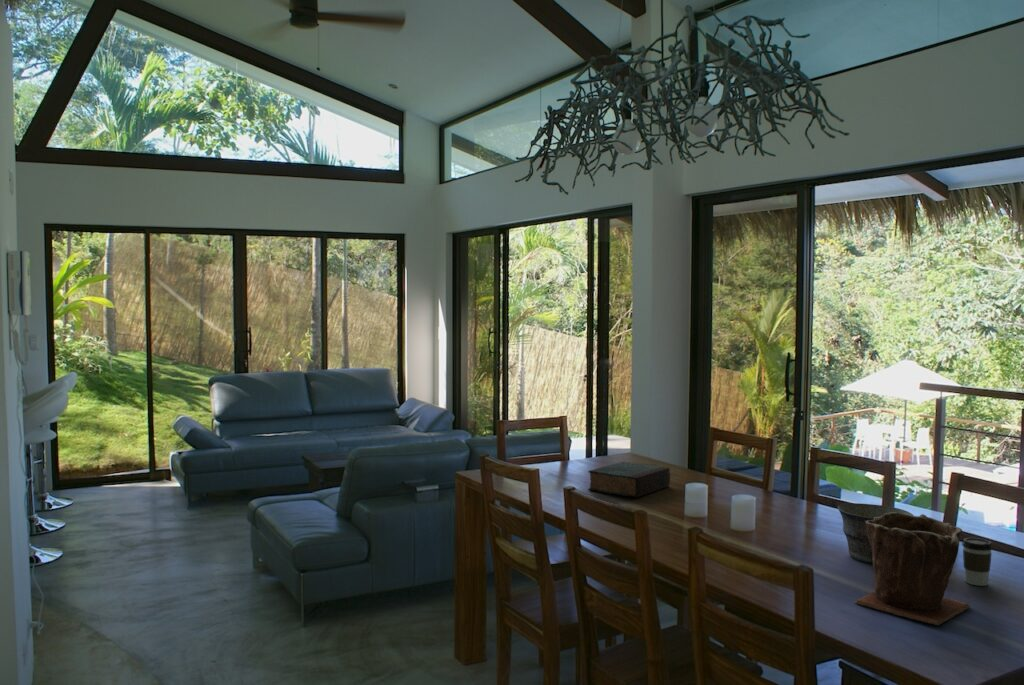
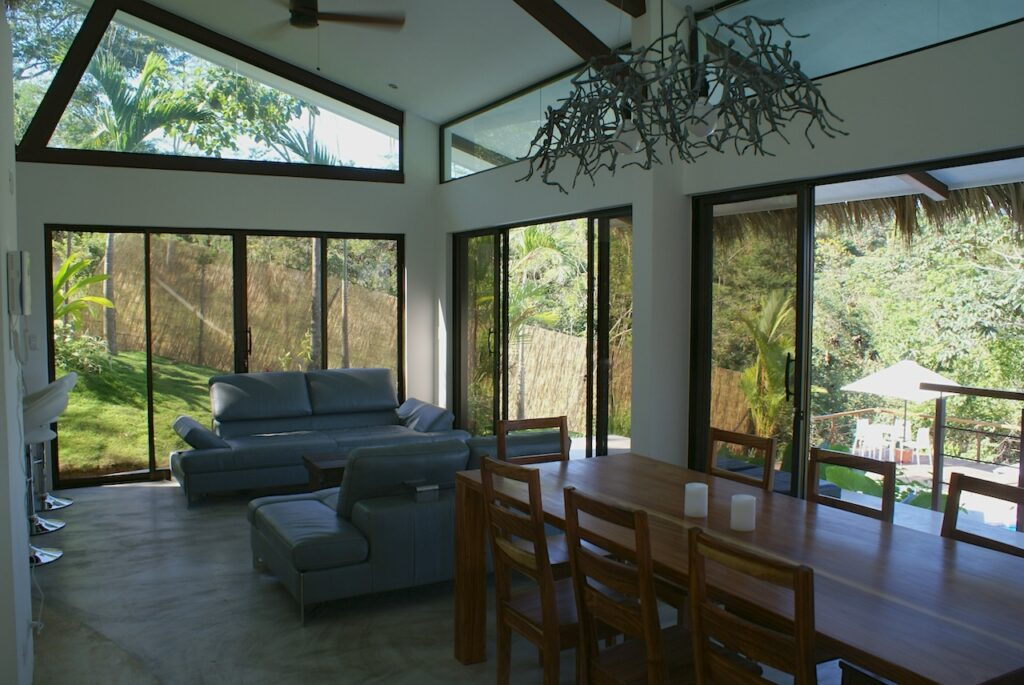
- plant pot [854,512,972,626]
- coffee cup [961,537,994,587]
- bowl [837,502,914,564]
- book [587,461,671,499]
